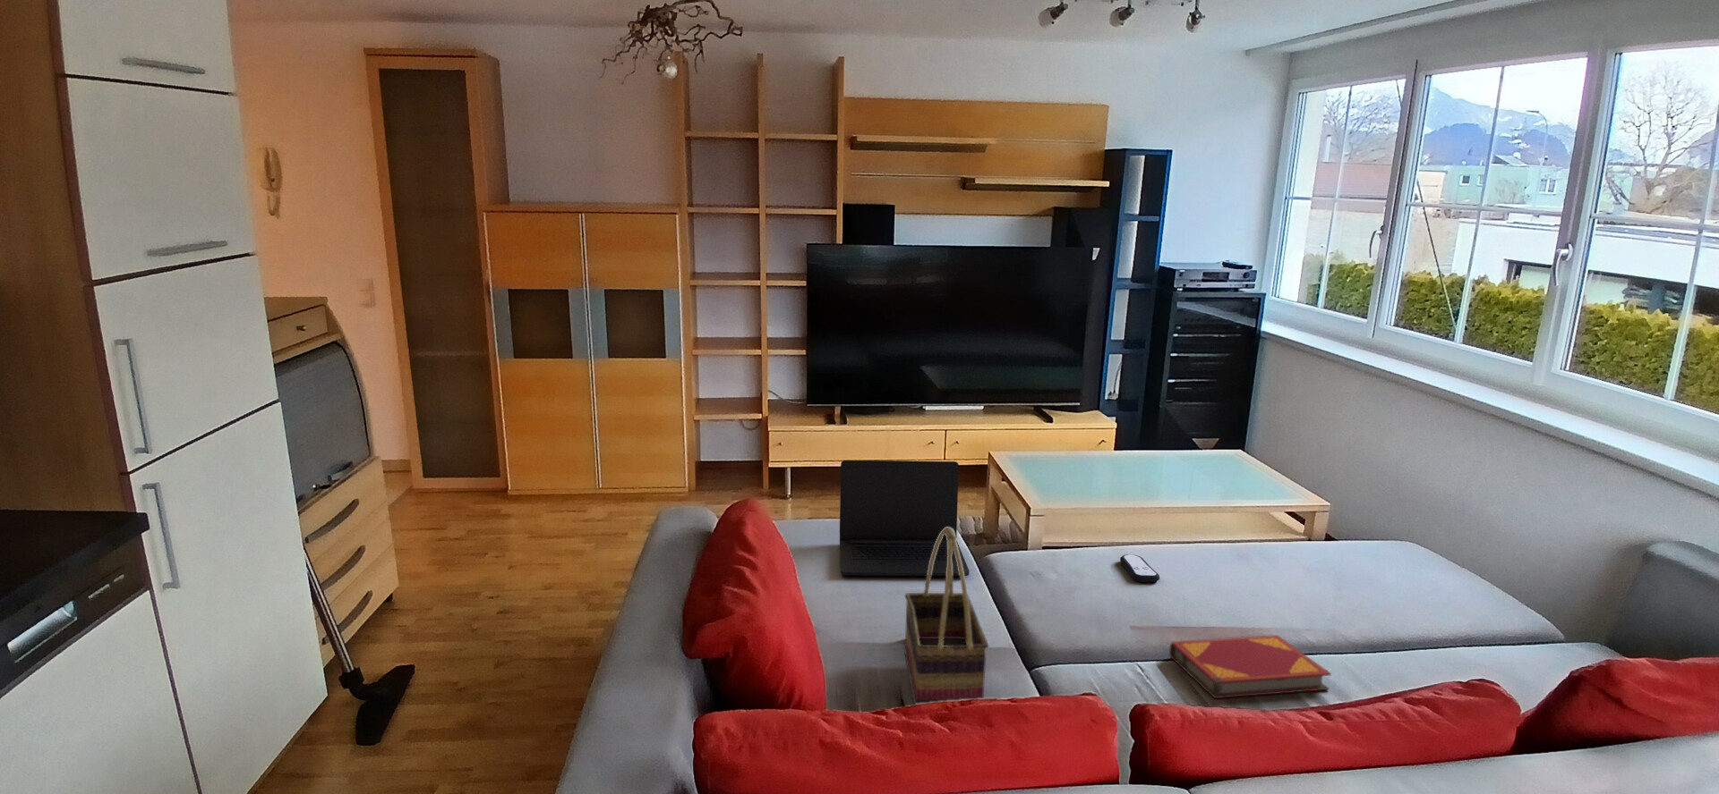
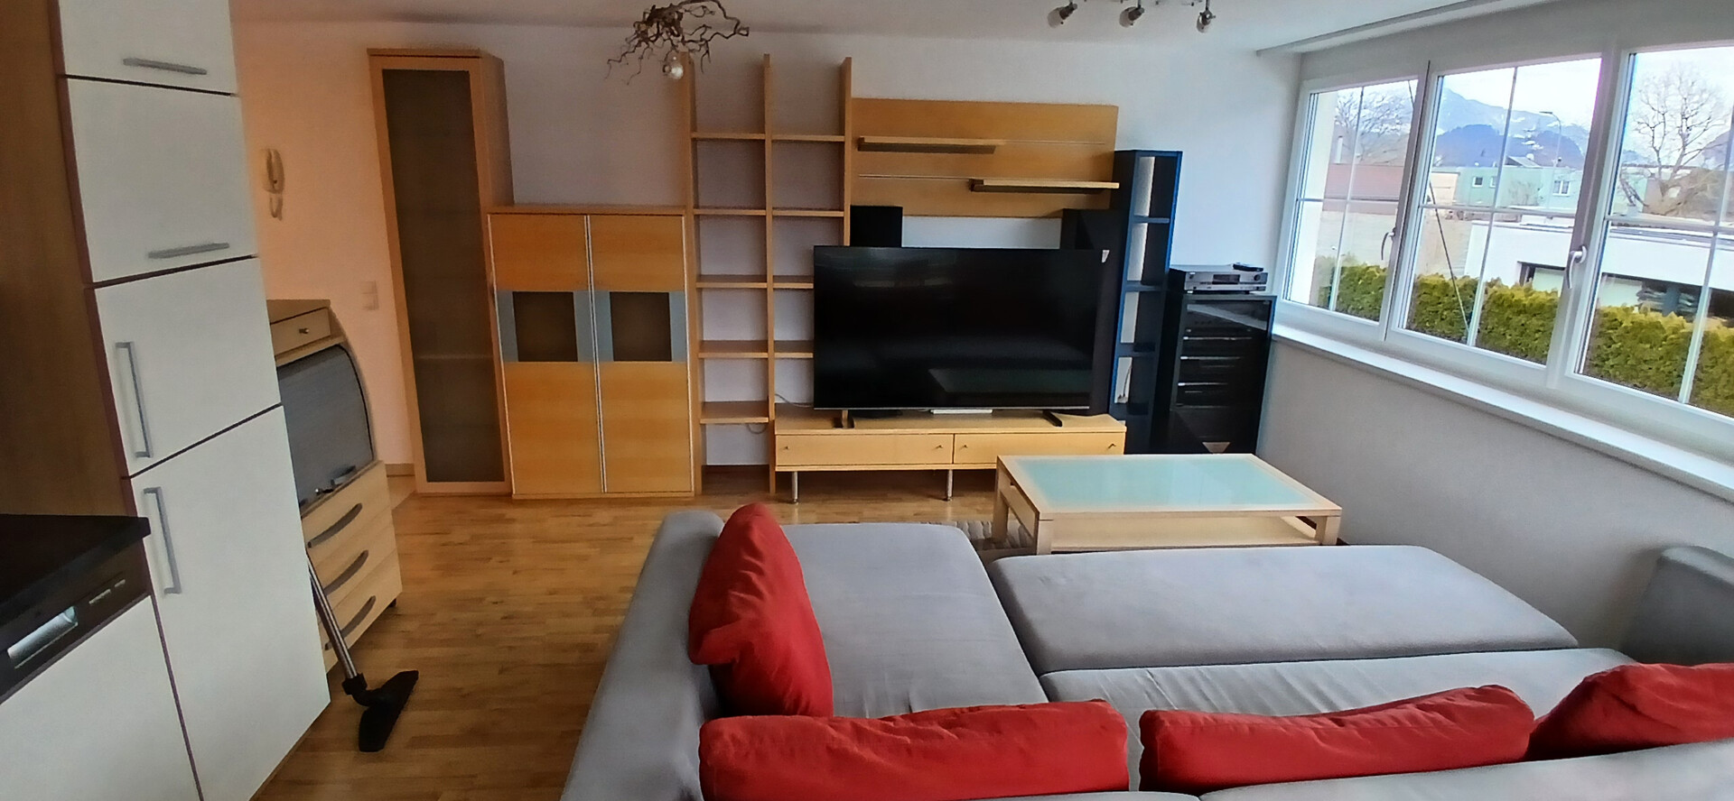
- remote control [1119,553,1160,583]
- laptop [839,460,970,577]
- woven basket [903,527,989,705]
- hardback book [1169,634,1332,699]
